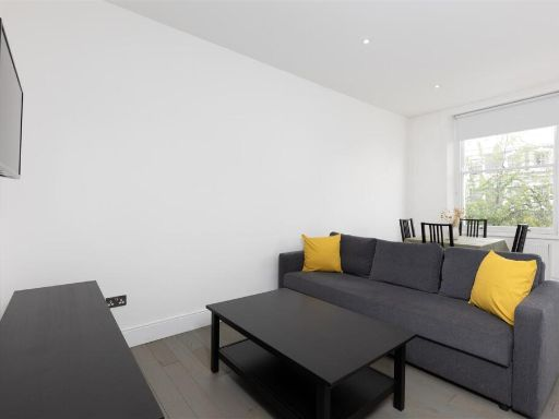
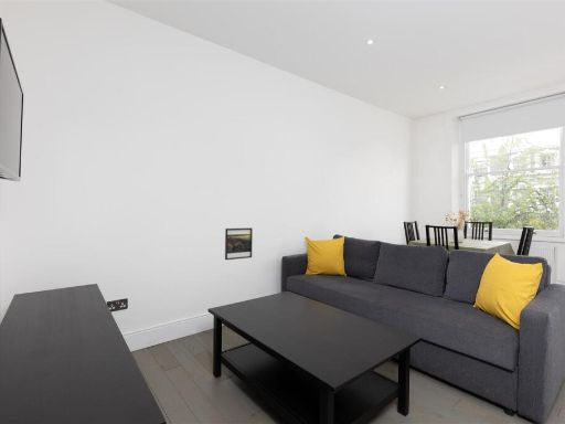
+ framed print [224,226,254,261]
